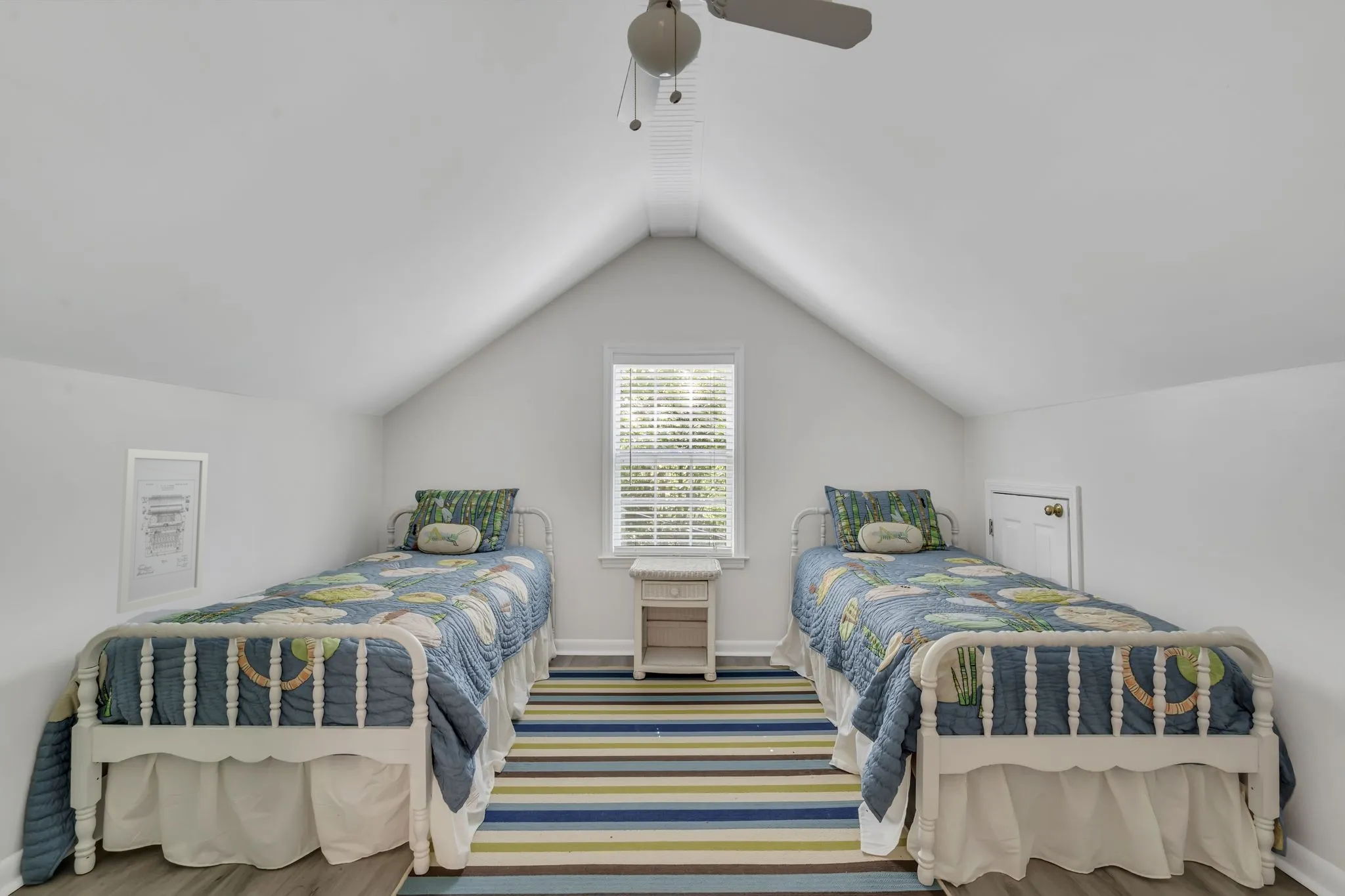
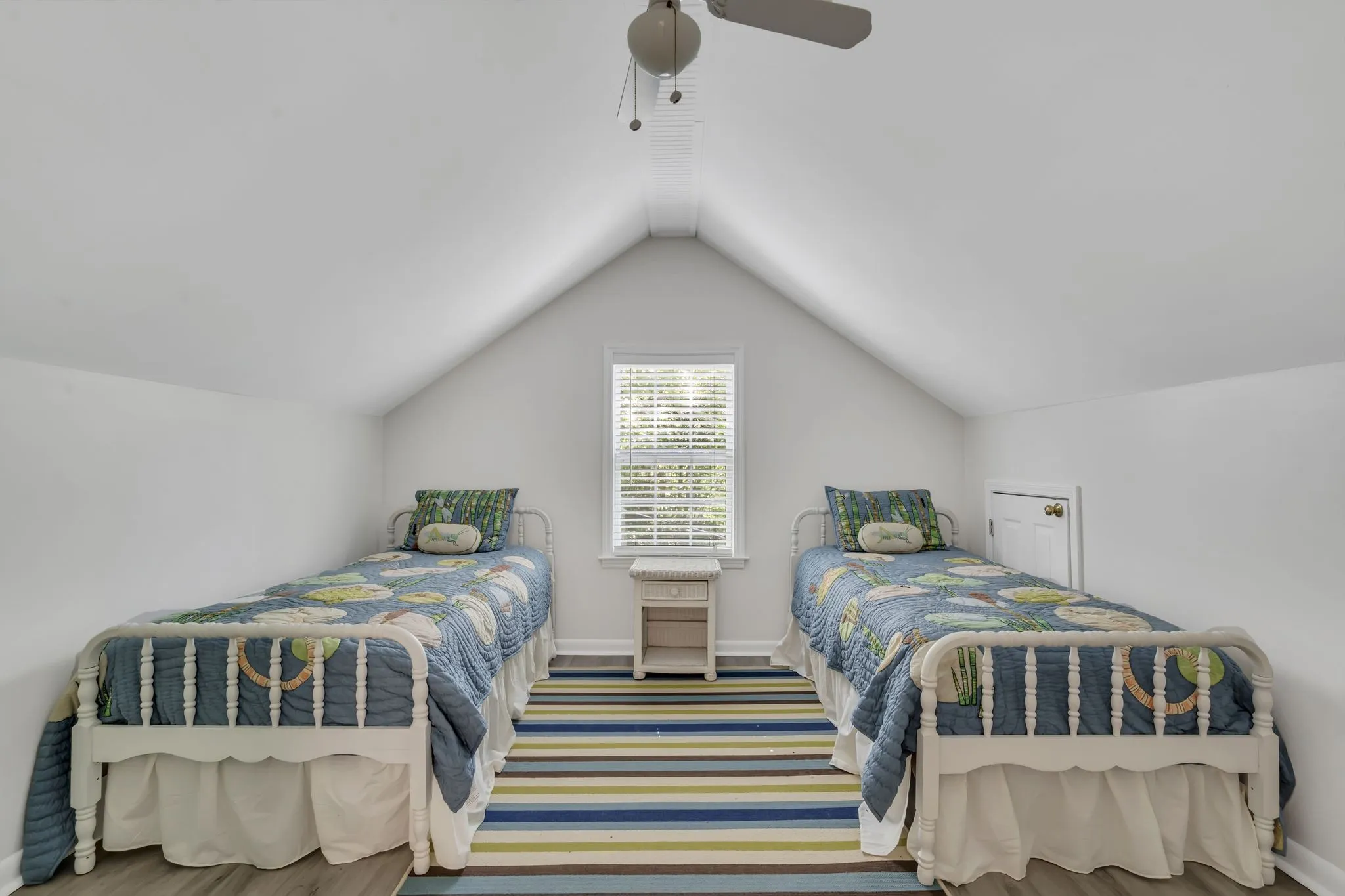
- wall art [116,448,209,614]
